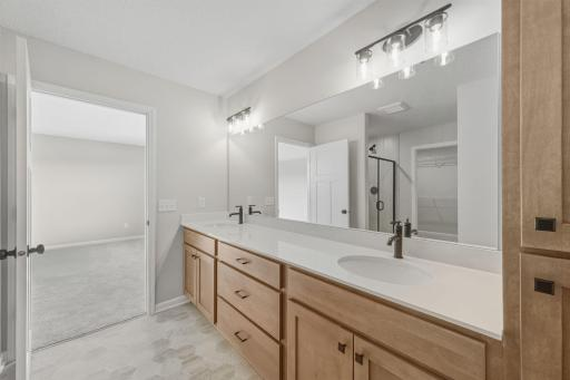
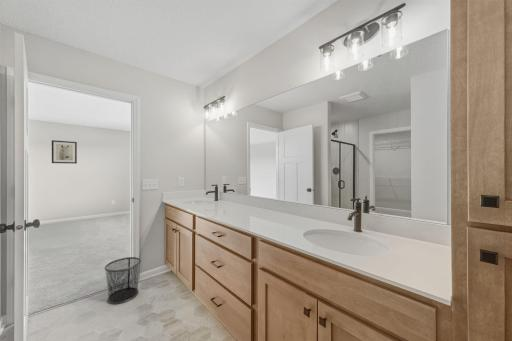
+ waste bin [104,256,142,305]
+ wall art [51,139,78,165]
